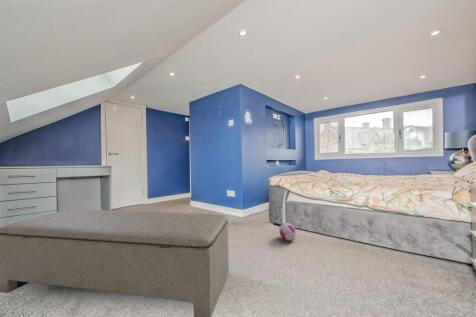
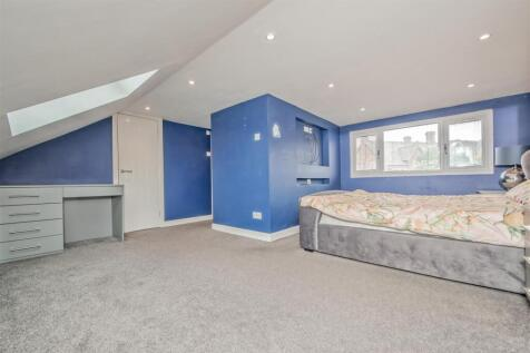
- bench [0,208,230,317]
- plush toy [278,222,297,242]
